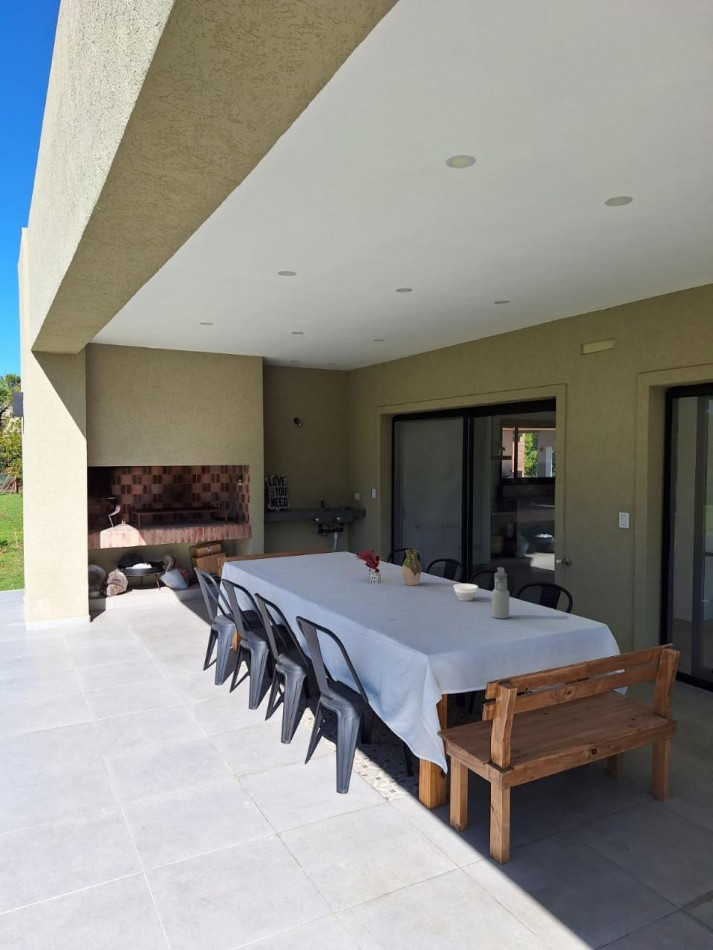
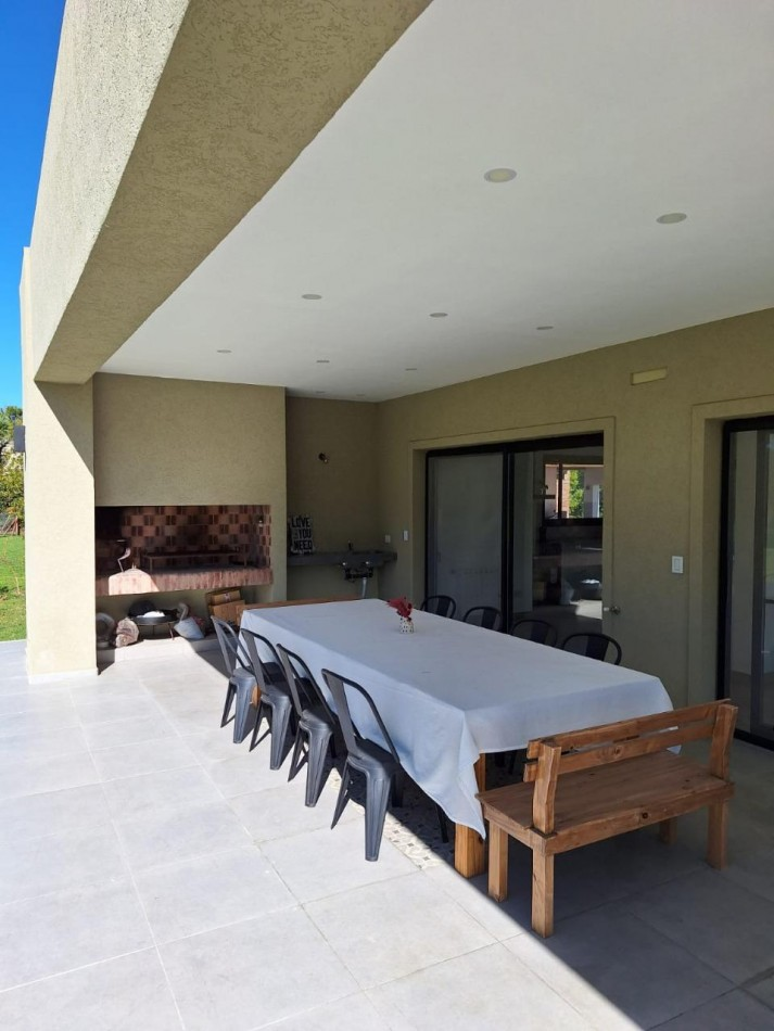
- pitcher [401,549,422,586]
- bowl [452,583,479,602]
- water bottle [491,566,510,620]
